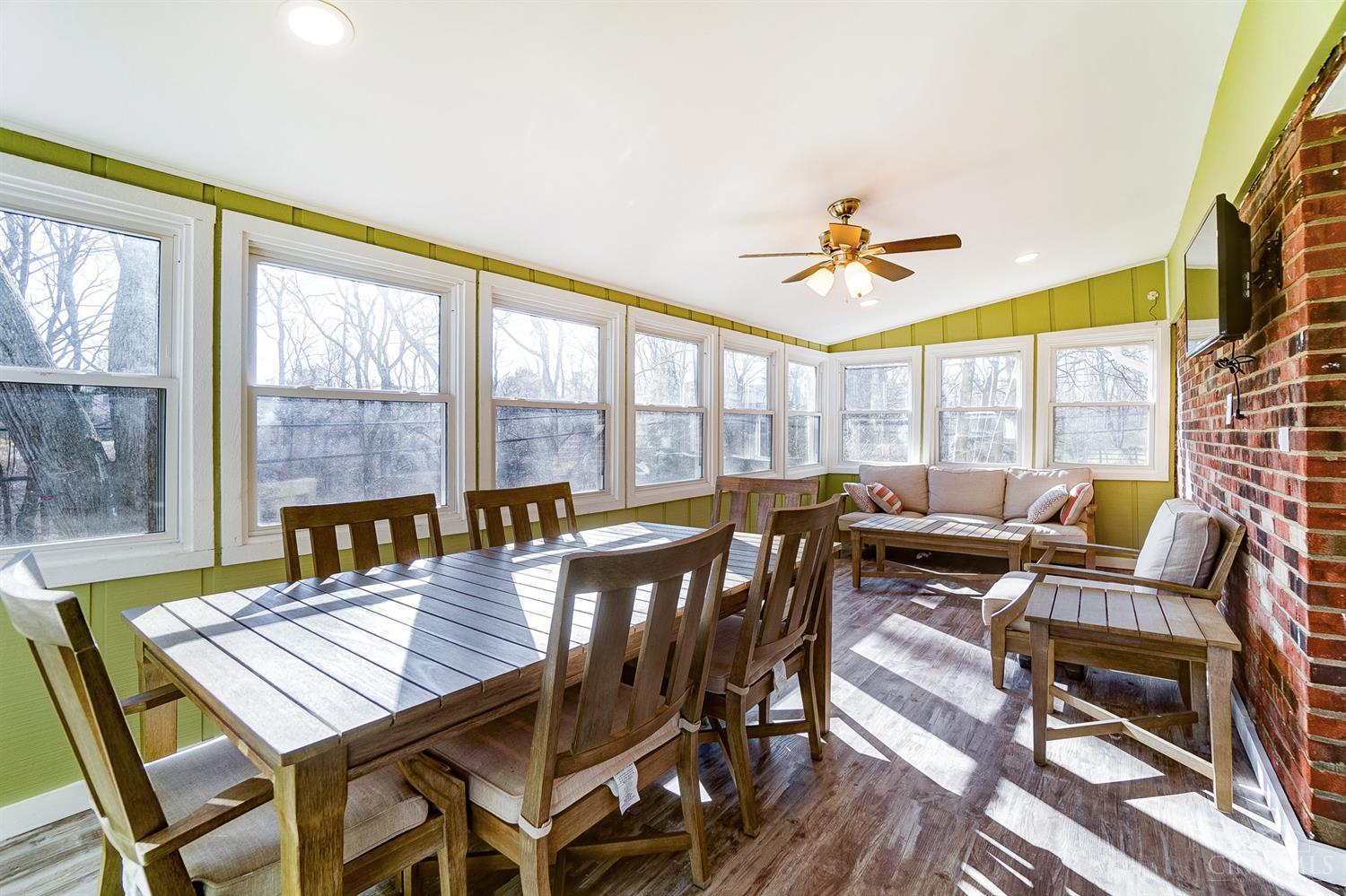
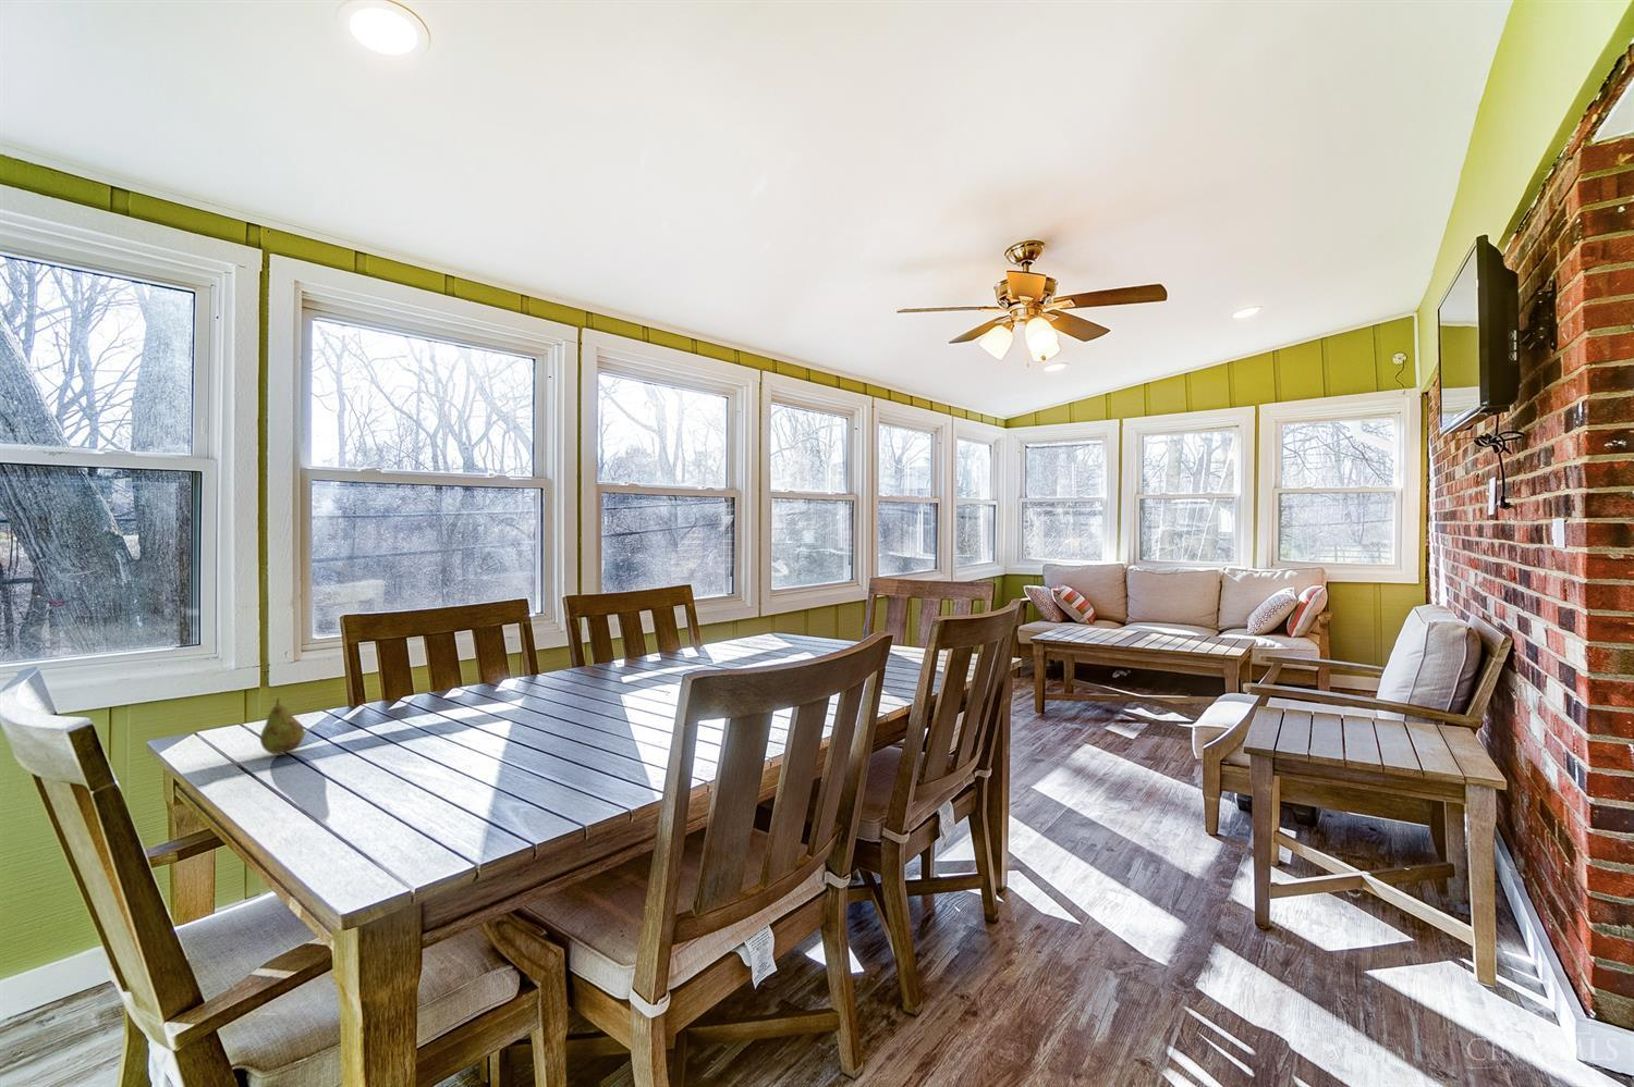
+ fruit [260,698,306,755]
